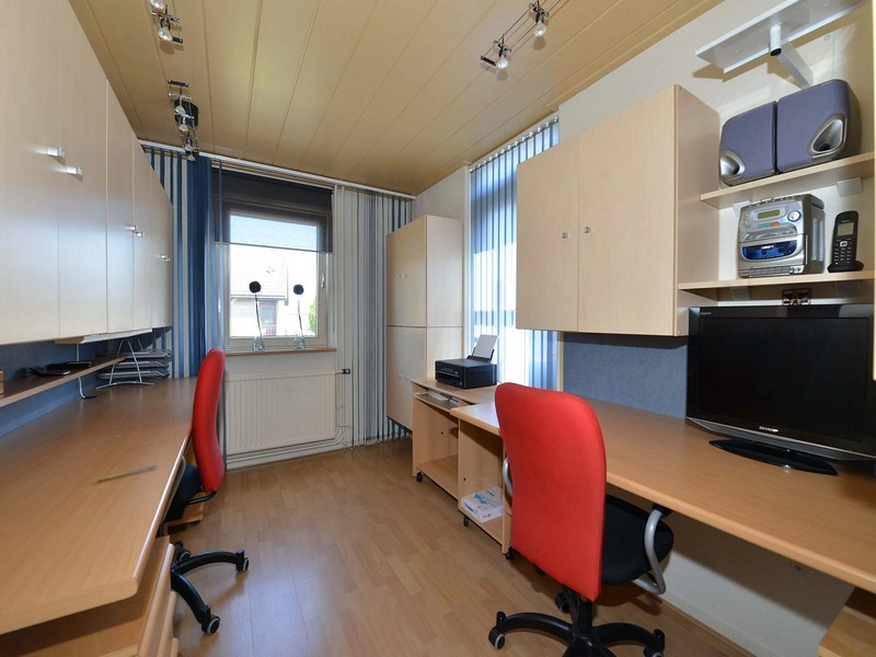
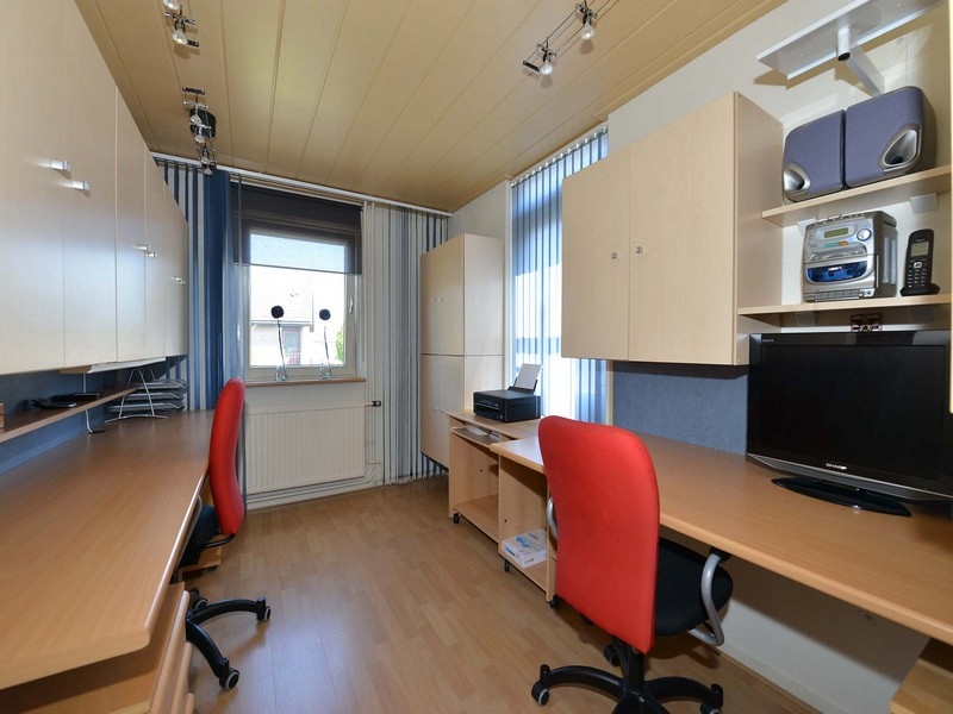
- pen [96,463,159,483]
